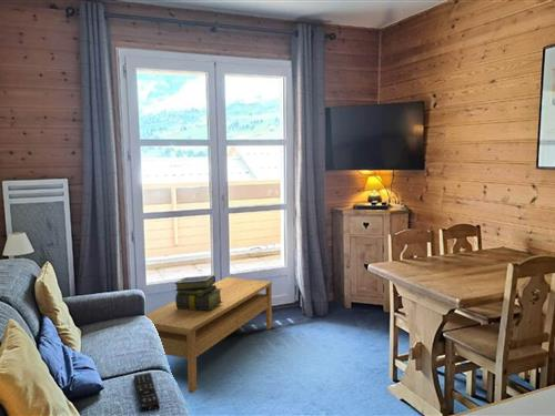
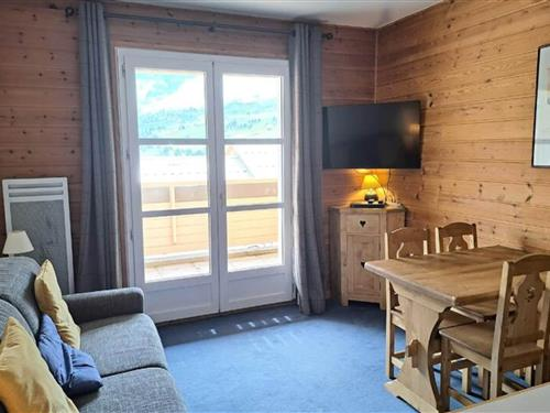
- stack of books [173,274,223,311]
- remote control [133,372,161,413]
- coffee table [144,276,273,394]
